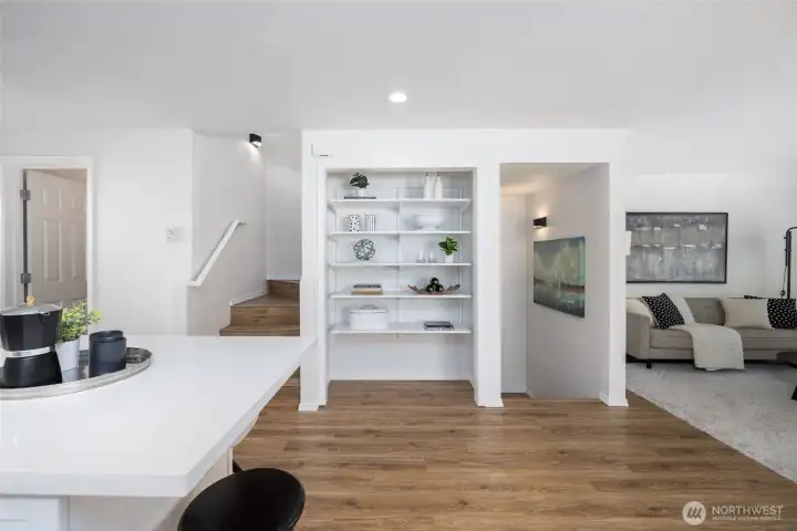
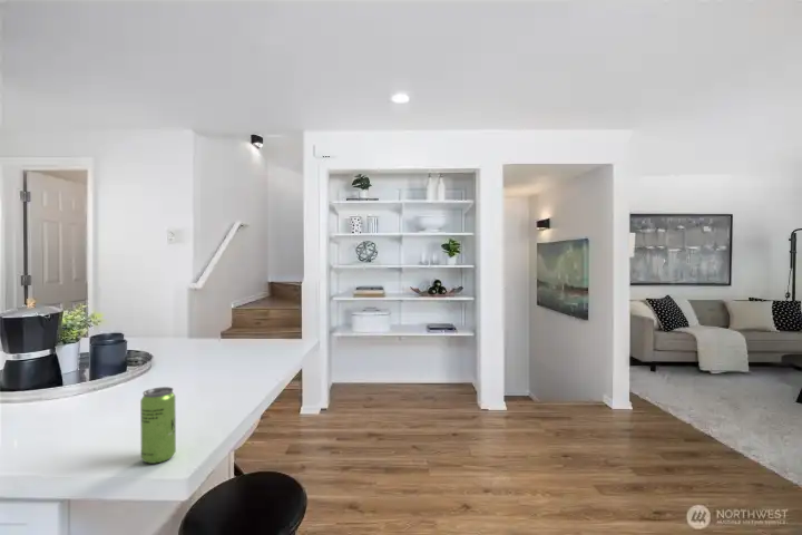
+ beverage can [139,386,177,465]
